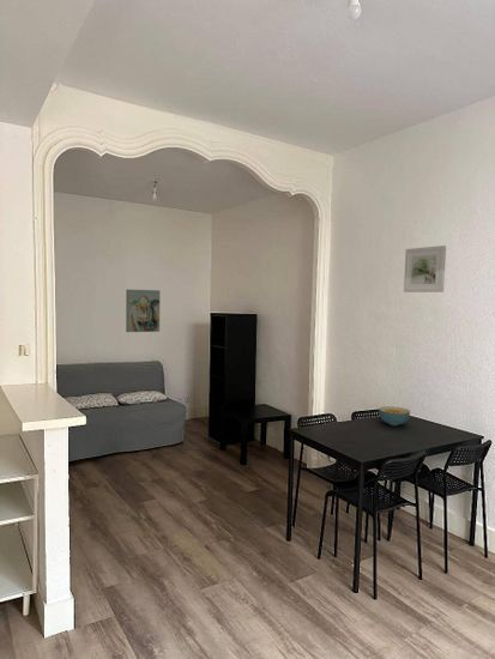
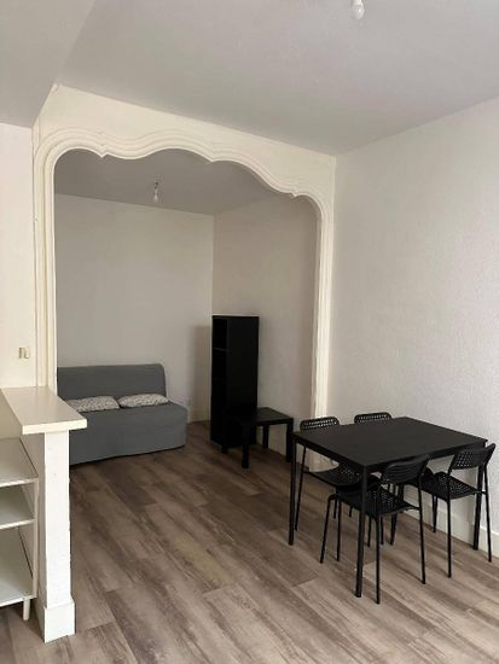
- cereal bowl [378,405,411,427]
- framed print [403,244,447,294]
- wall art [125,289,161,333]
